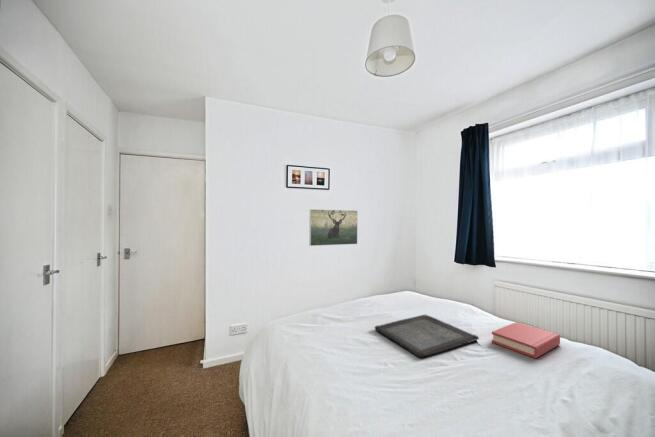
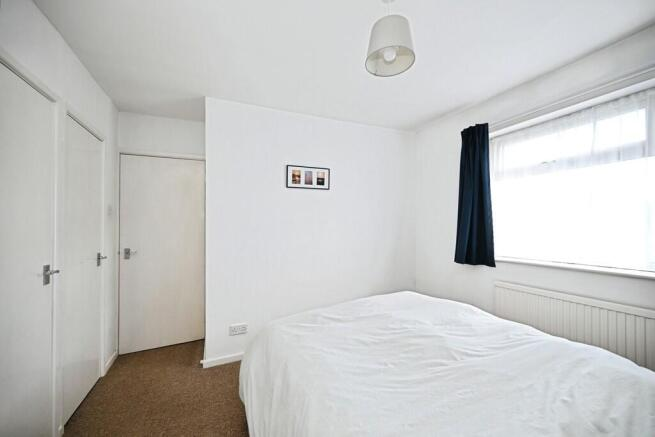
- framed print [308,208,359,247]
- serving tray [374,314,480,358]
- hardback book [491,321,561,359]
